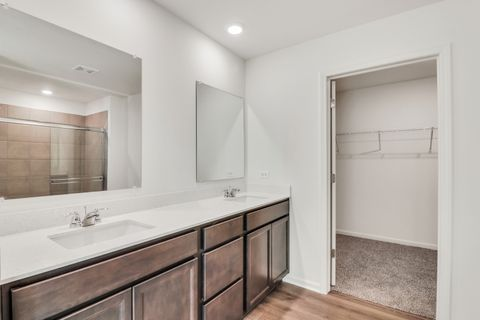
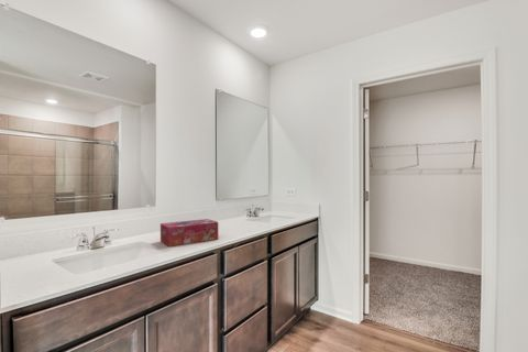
+ tissue box [160,218,219,248]
